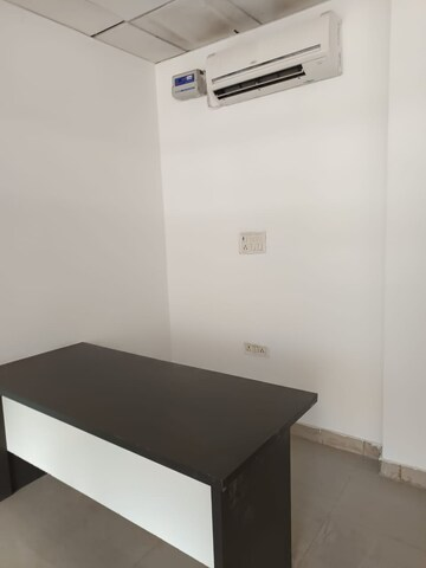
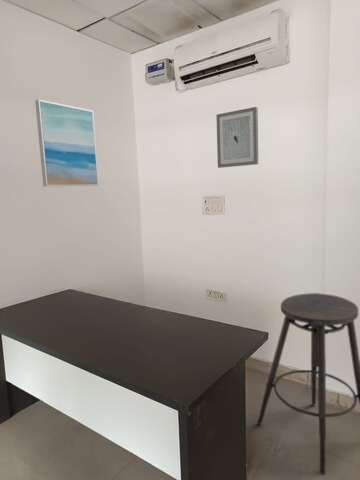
+ wall art [34,98,100,187]
+ wall art [215,106,259,169]
+ stool [256,292,360,476]
